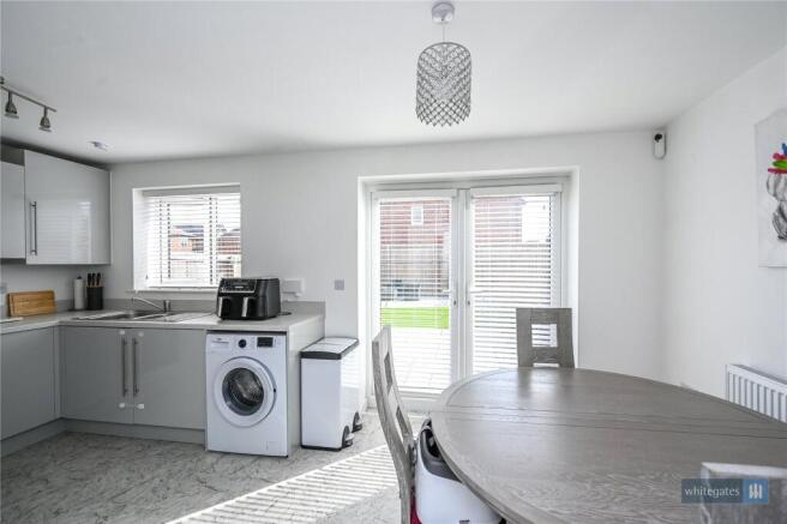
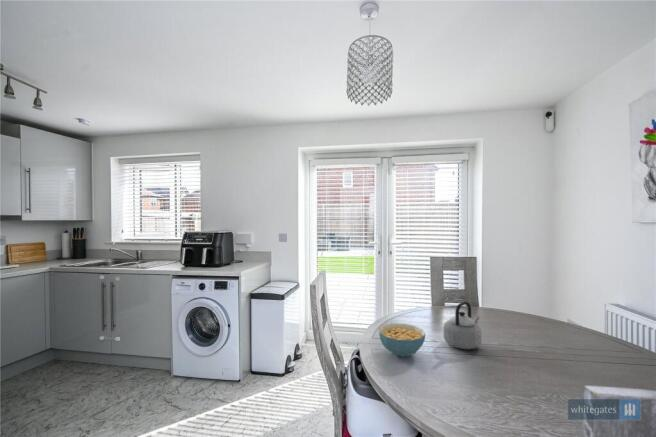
+ cereal bowl [378,322,426,358]
+ teapot [442,301,482,350]
